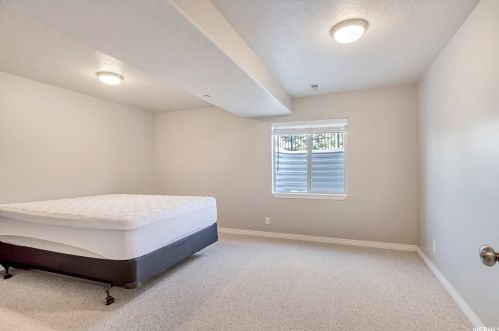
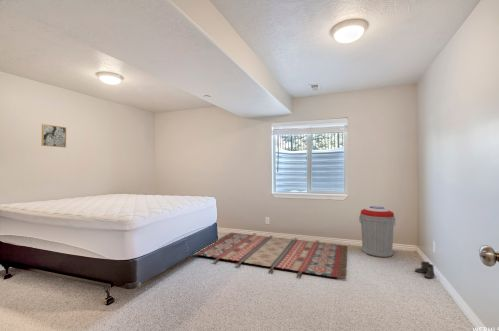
+ trash can [358,205,396,258]
+ rug [195,231,348,280]
+ boots [414,260,436,279]
+ wall art [41,123,67,149]
